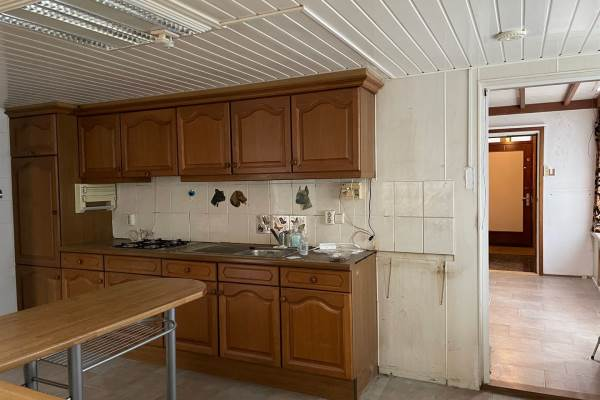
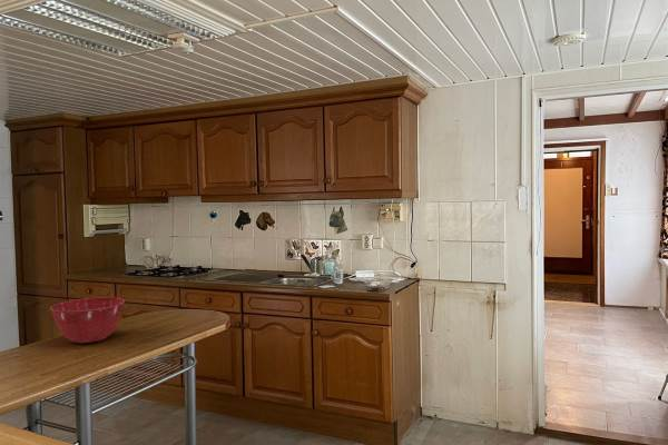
+ mixing bowl [49,296,126,344]
